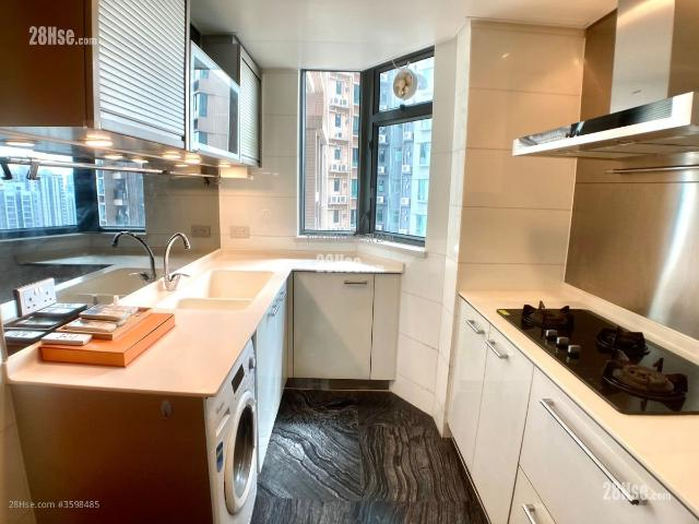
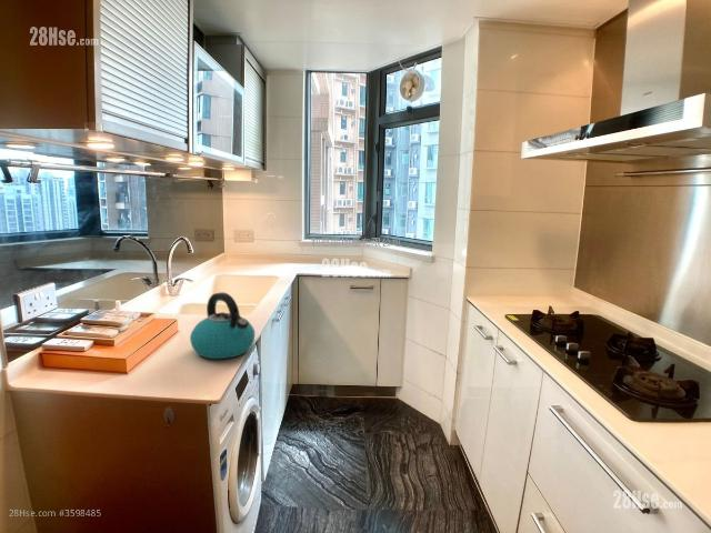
+ kettle [189,291,256,360]
